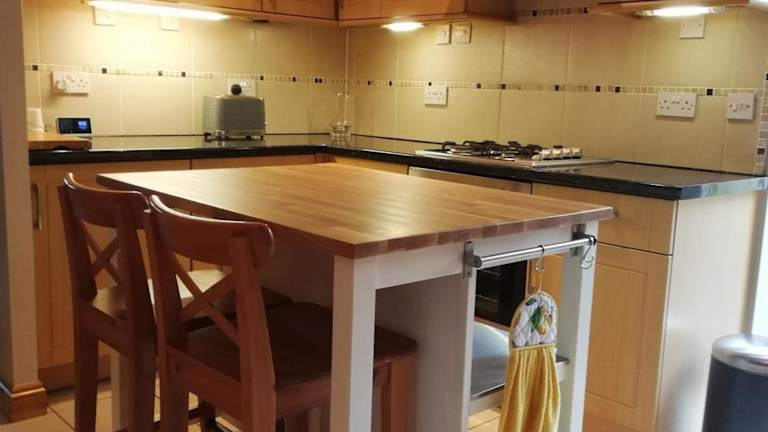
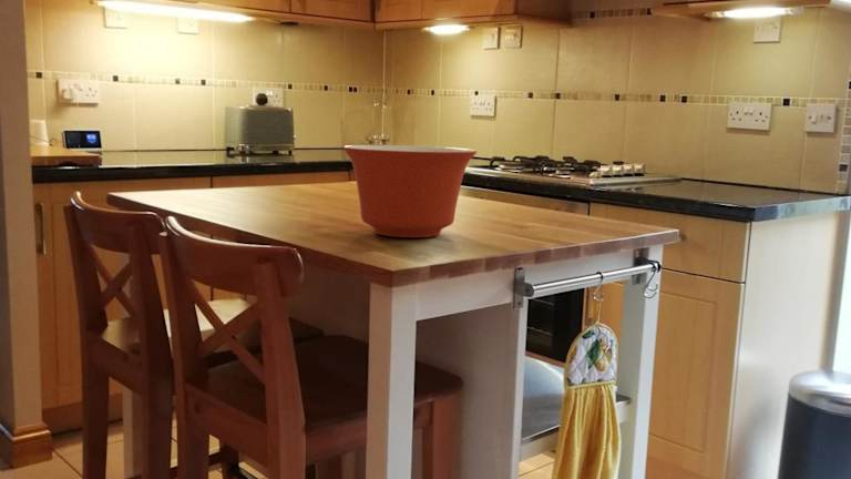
+ mixing bowl [341,144,478,238]
